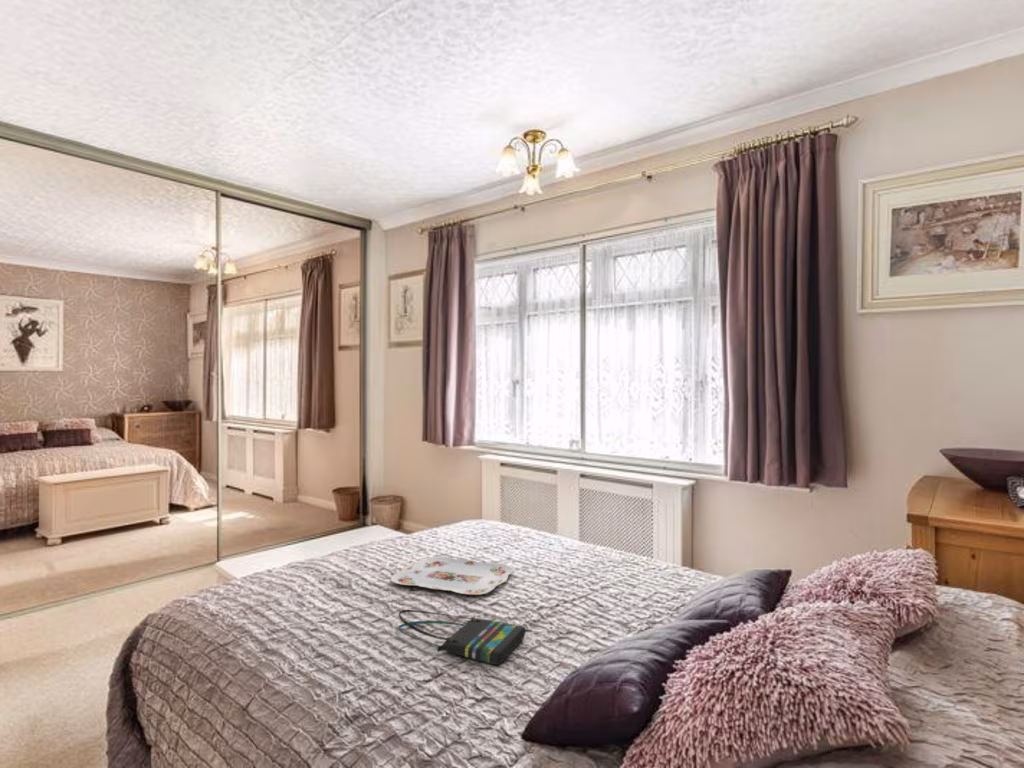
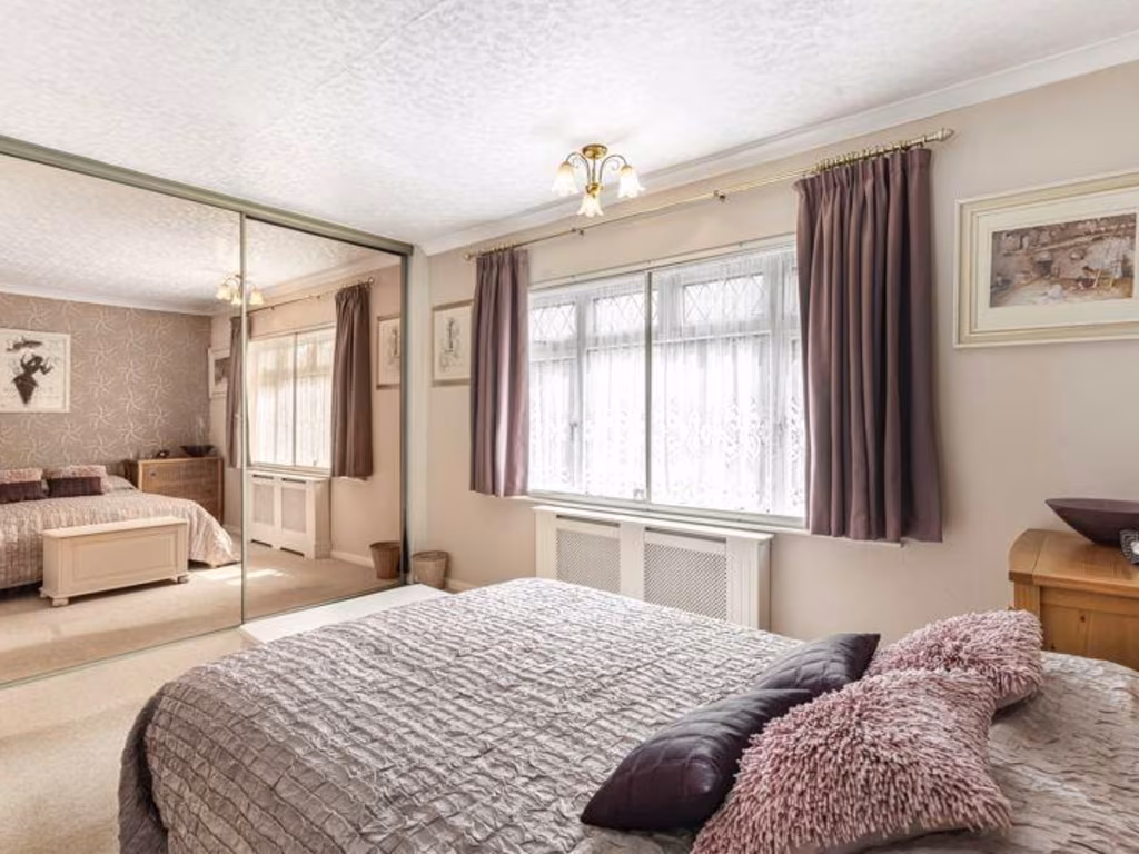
- tote bag [398,609,526,666]
- serving tray [390,555,514,596]
